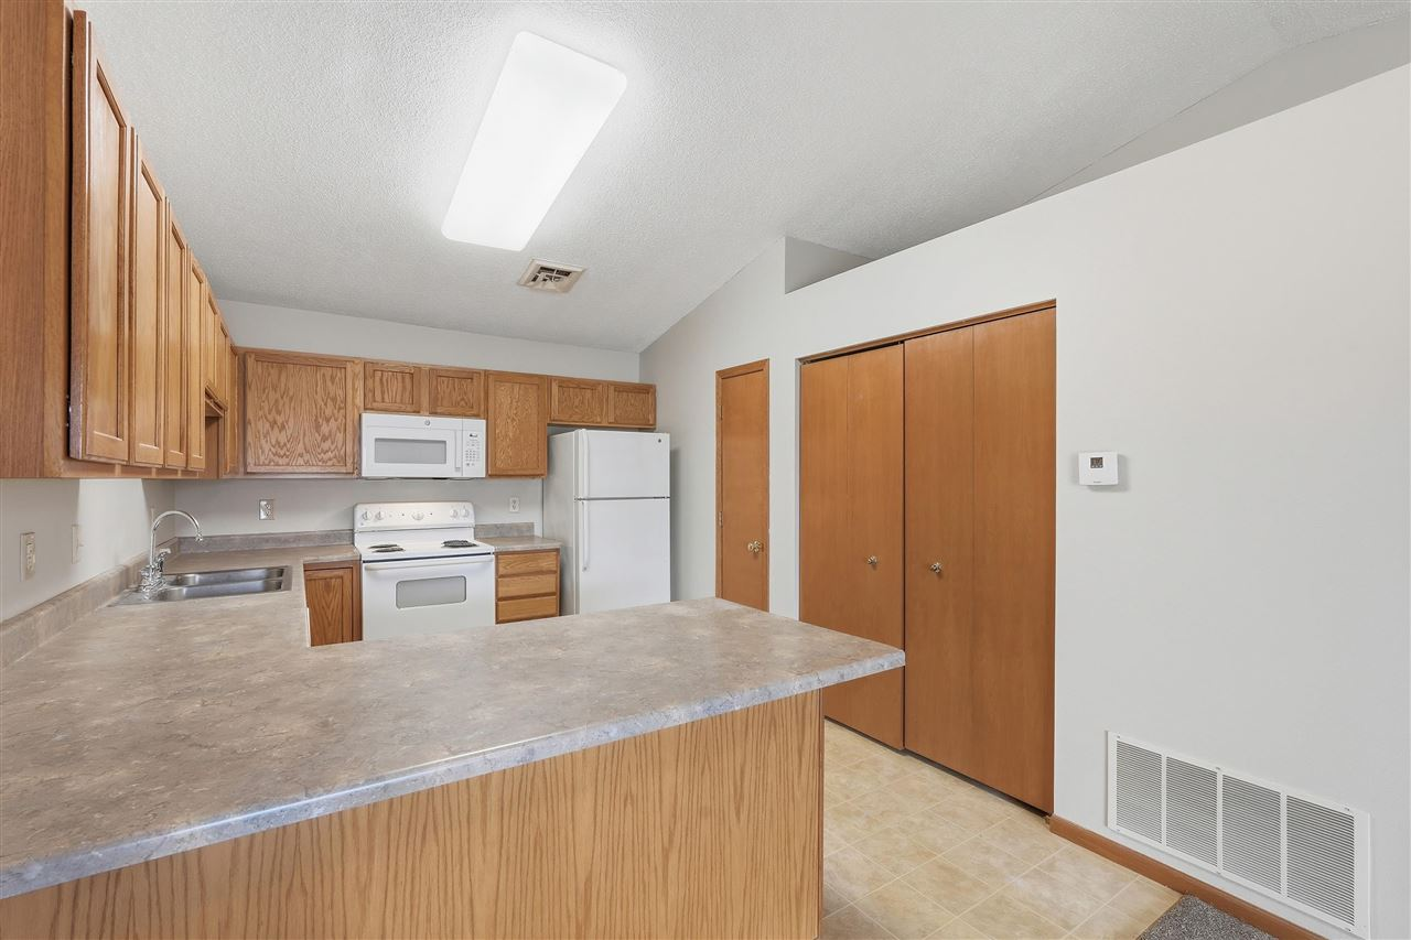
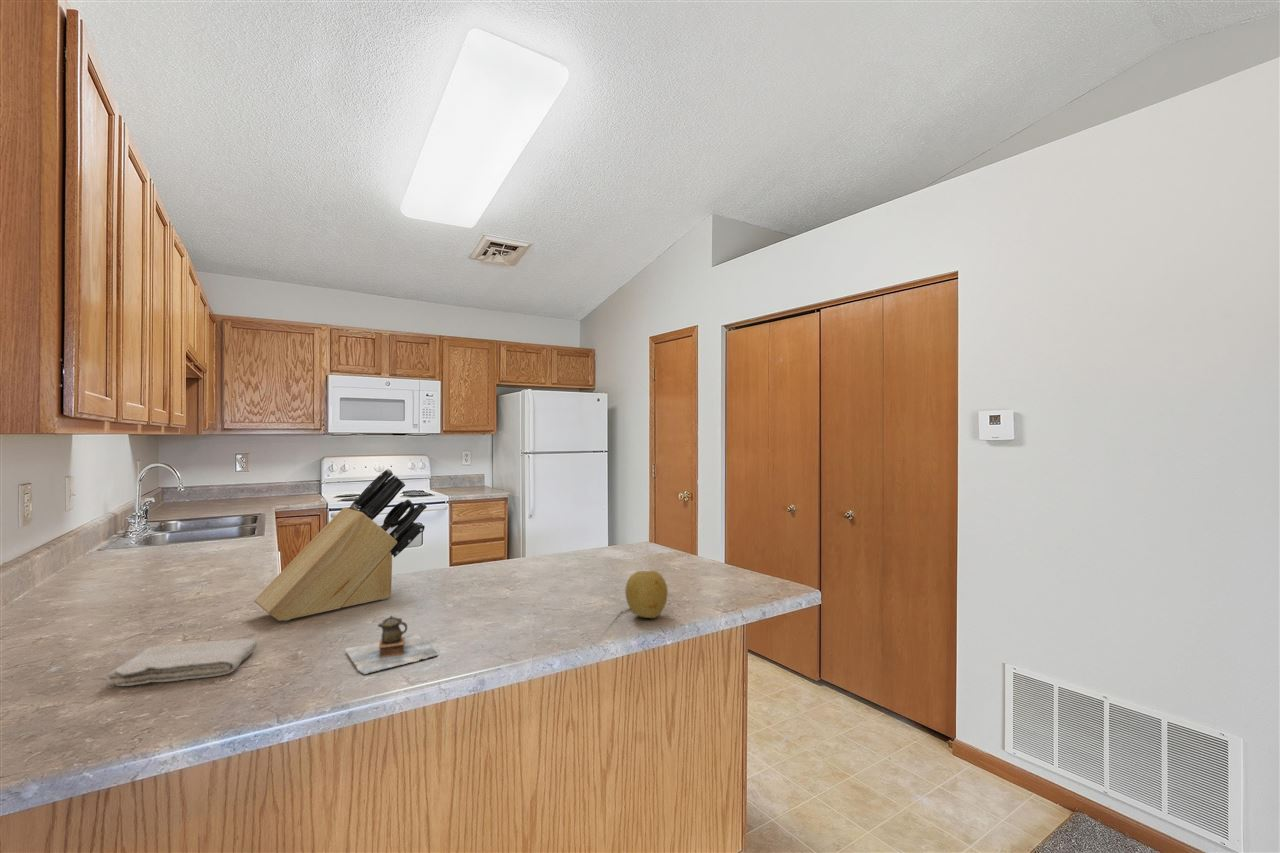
+ washcloth [106,638,258,687]
+ fruit [624,569,669,619]
+ teapot [344,614,439,675]
+ knife block [253,468,428,622]
